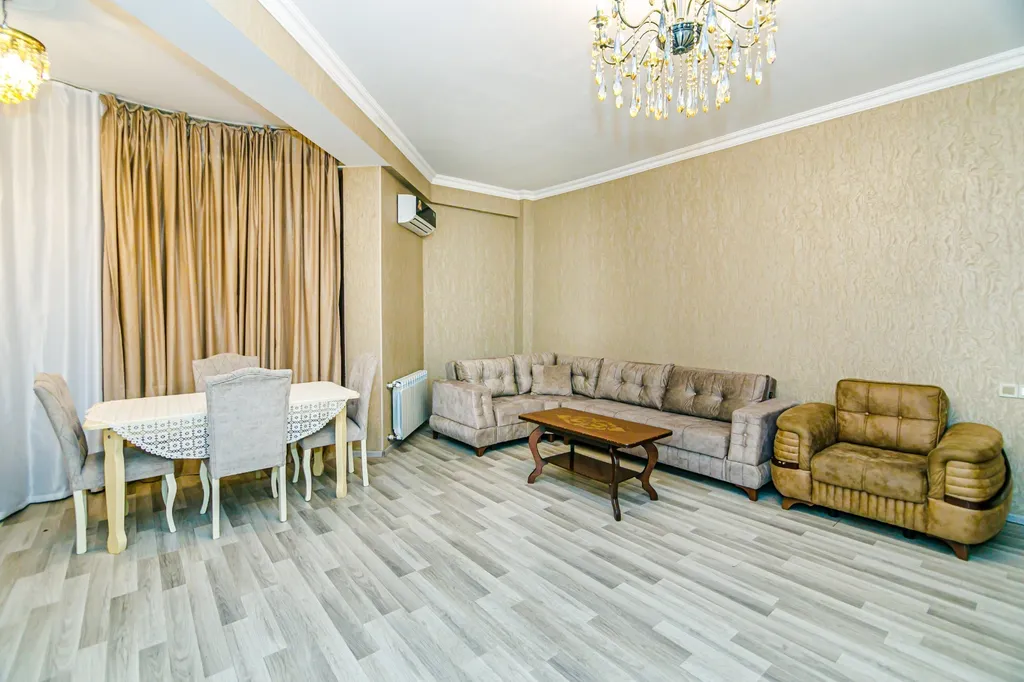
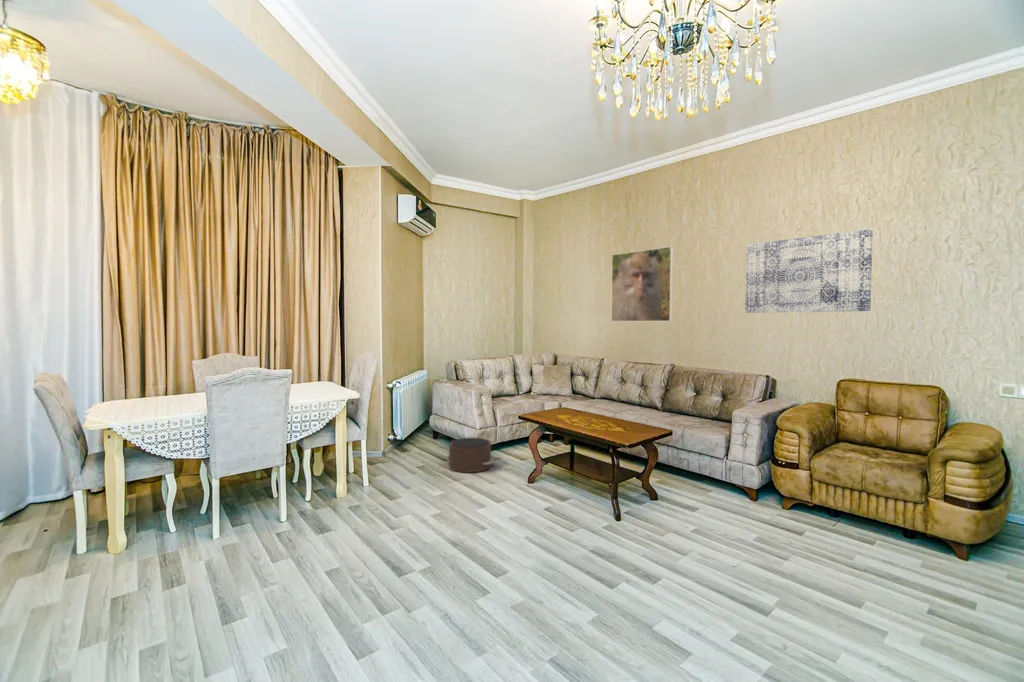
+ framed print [610,246,674,322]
+ pouf [444,437,501,474]
+ wall art [744,228,874,314]
